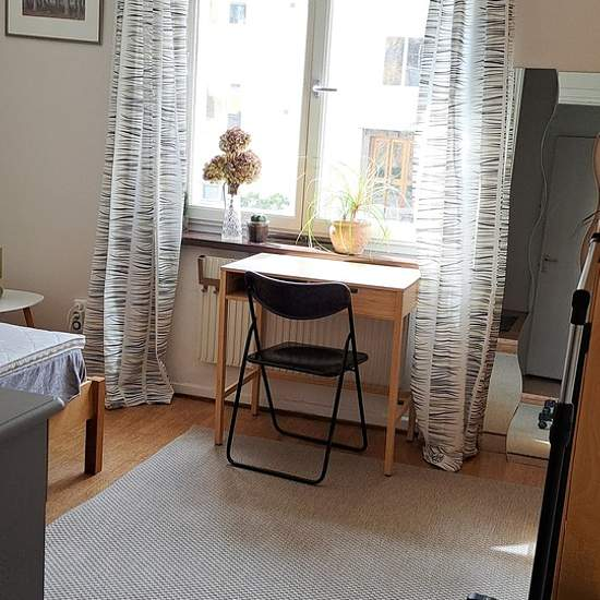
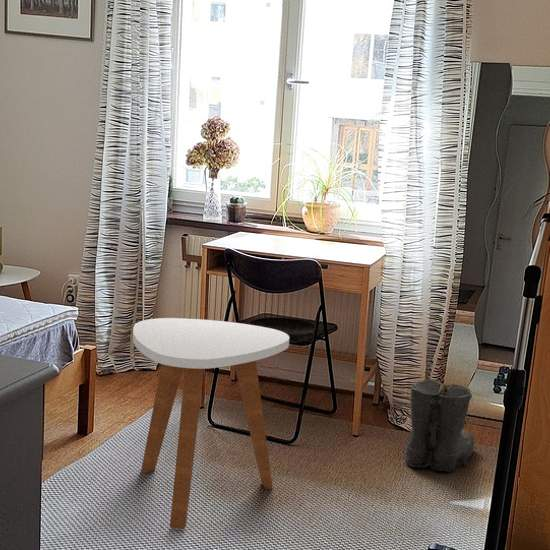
+ side table [132,317,290,530]
+ boots [403,378,475,473]
